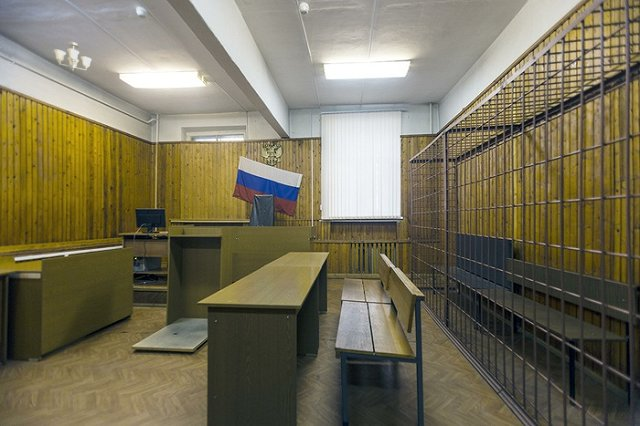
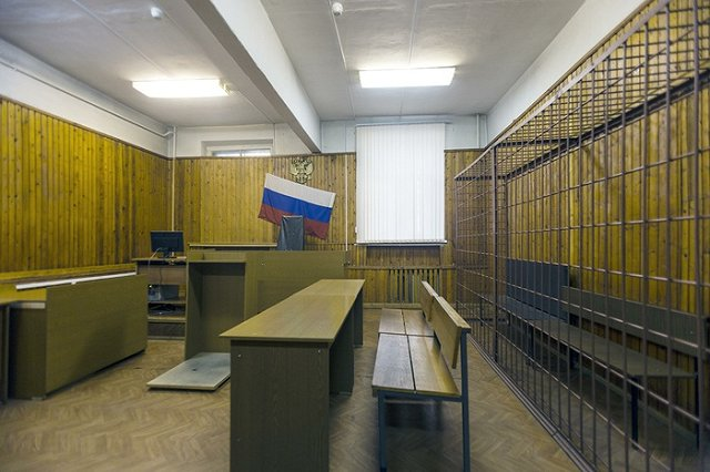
- light fixture [53,41,93,72]
